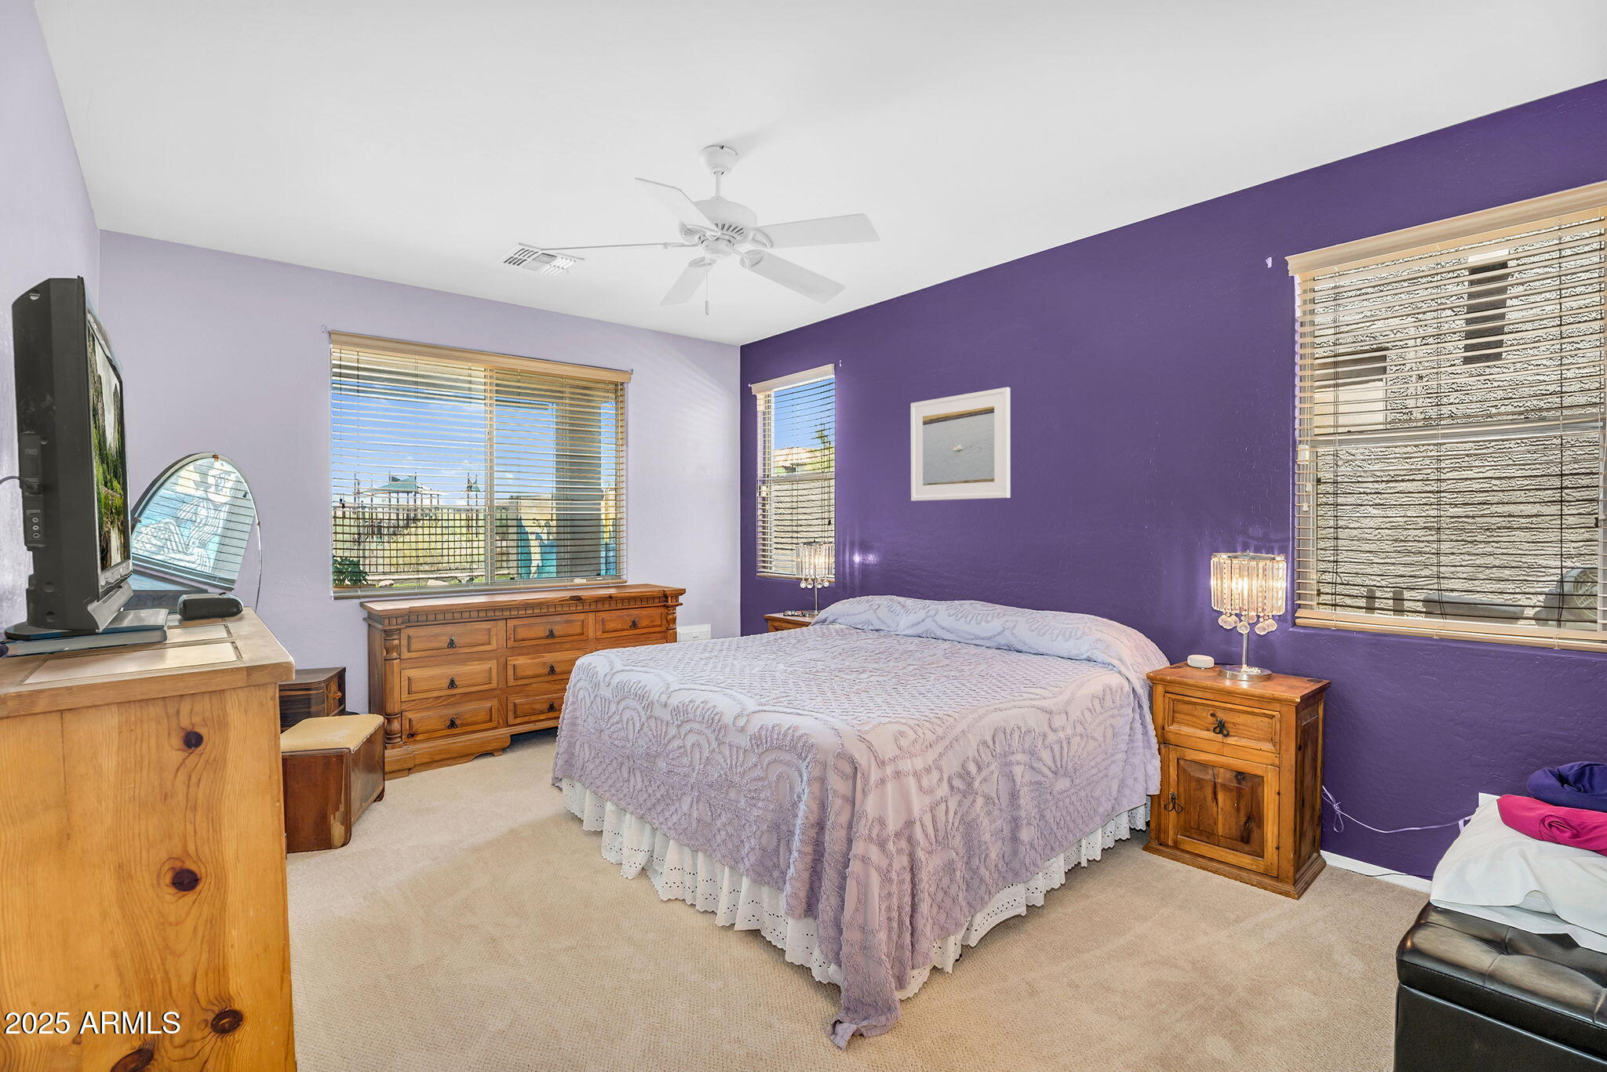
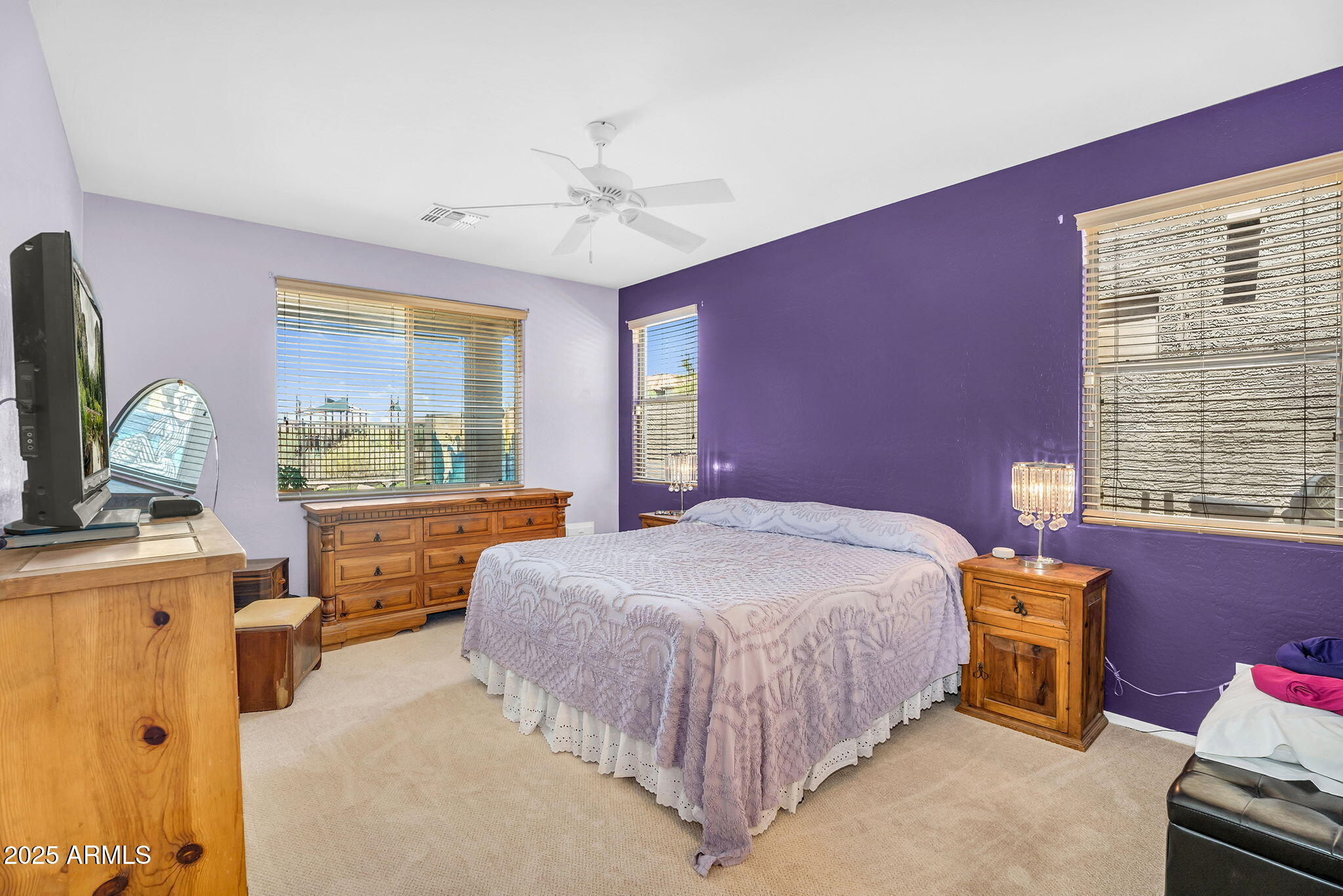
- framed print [911,386,1011,501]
